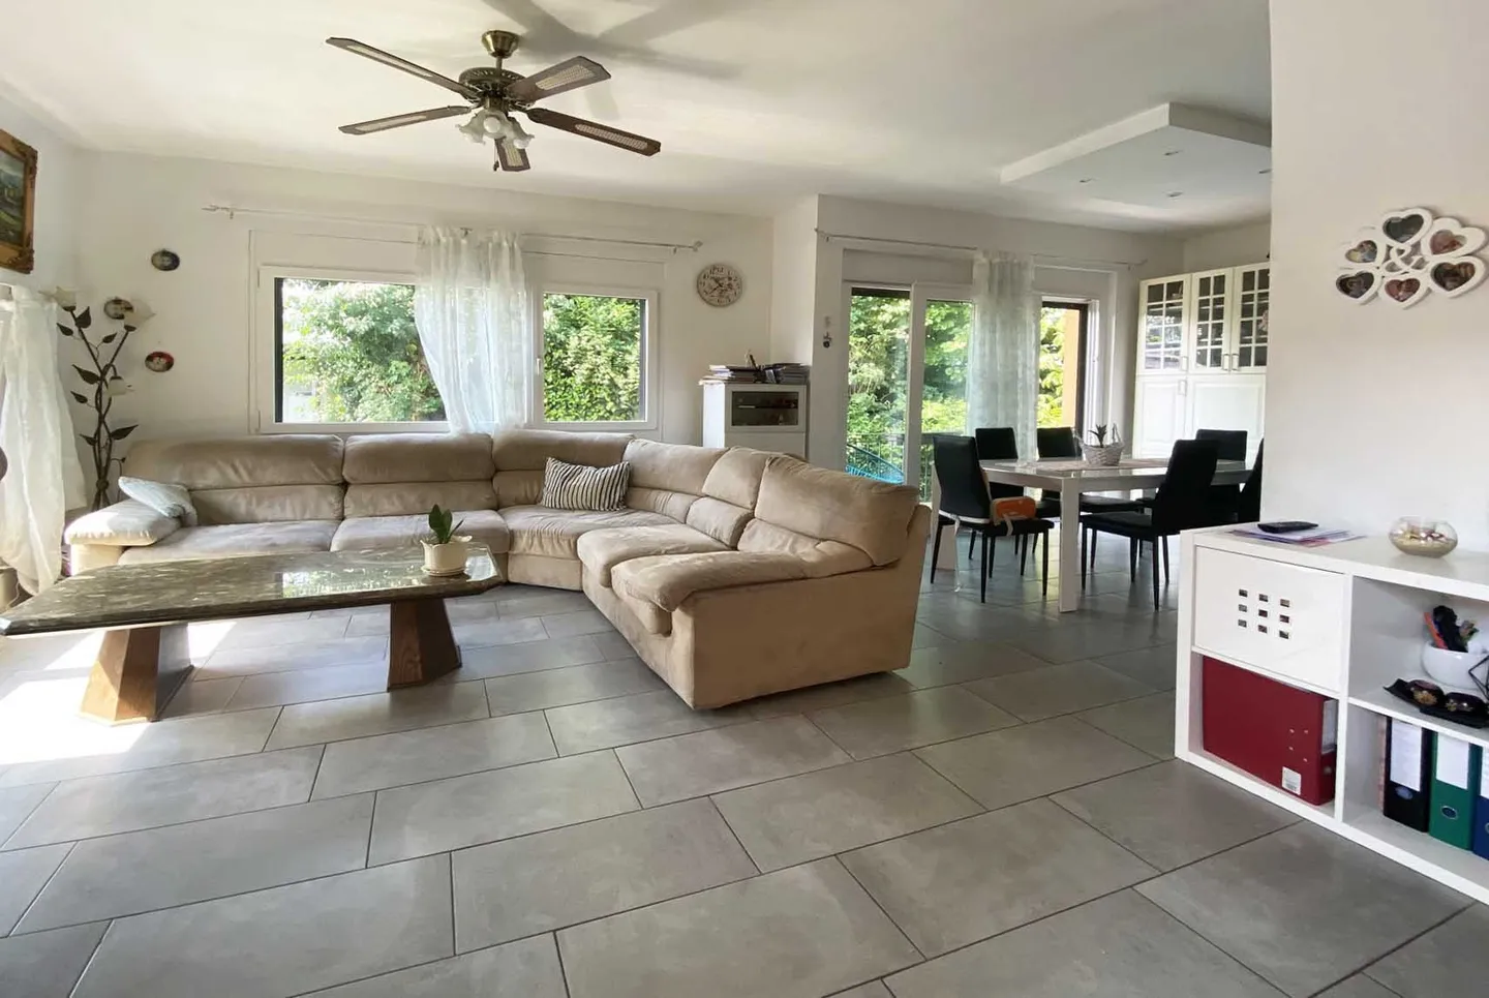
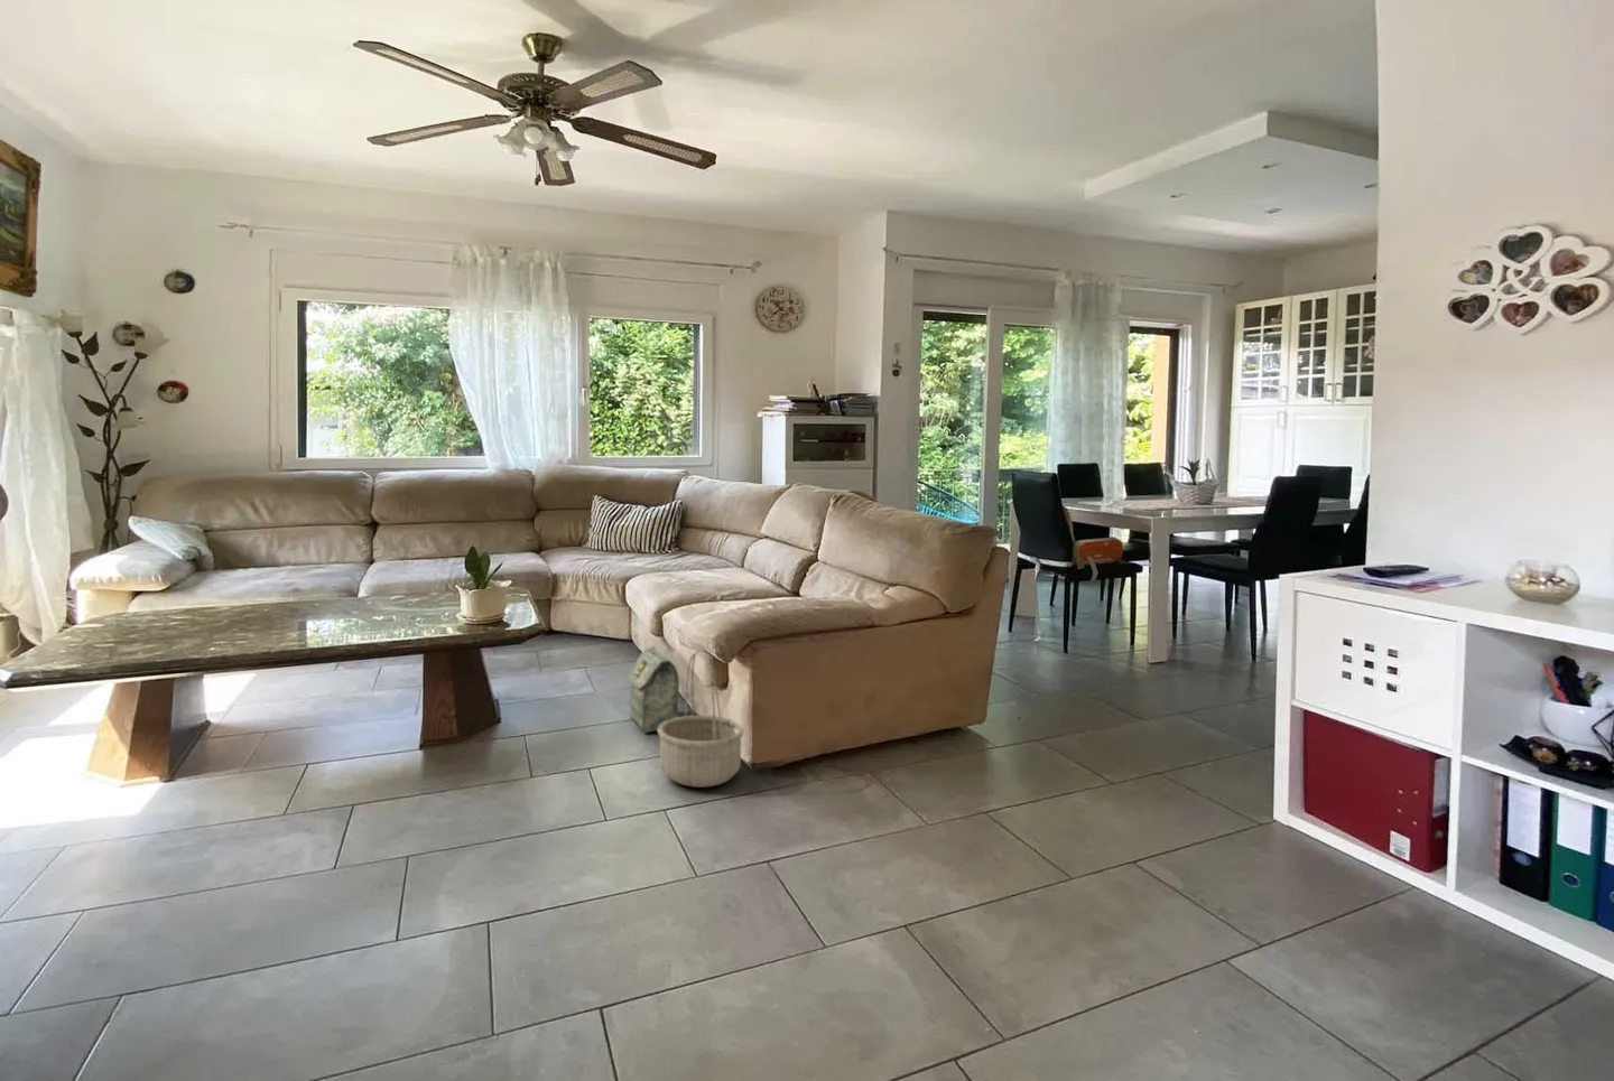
+ bag [627,645,681,734]
+ basket [655,649,745,789]
